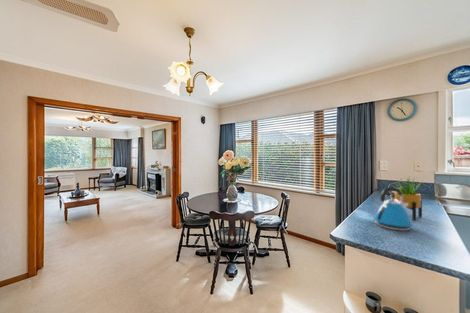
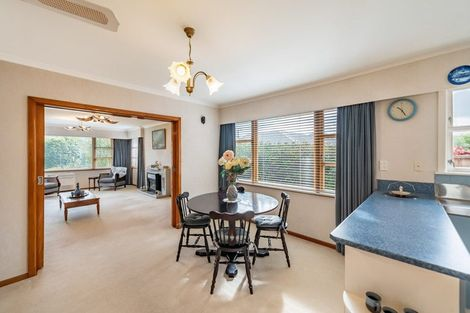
- potted plant [394,175,423,221]
- kettle [373,186,414,231]
